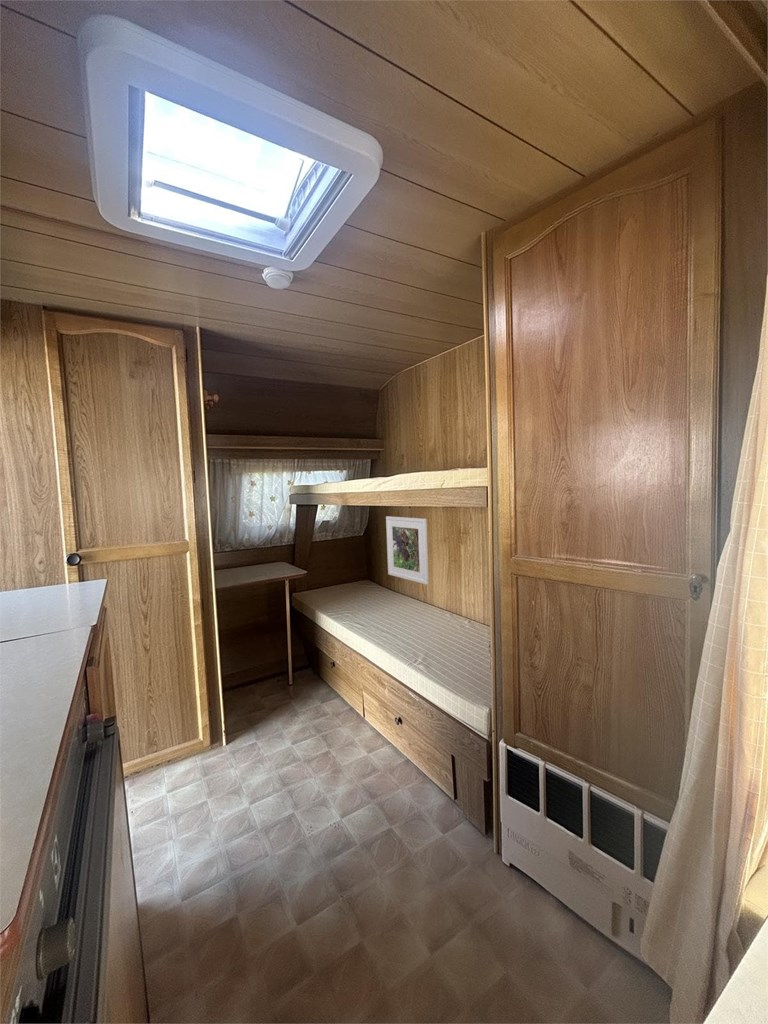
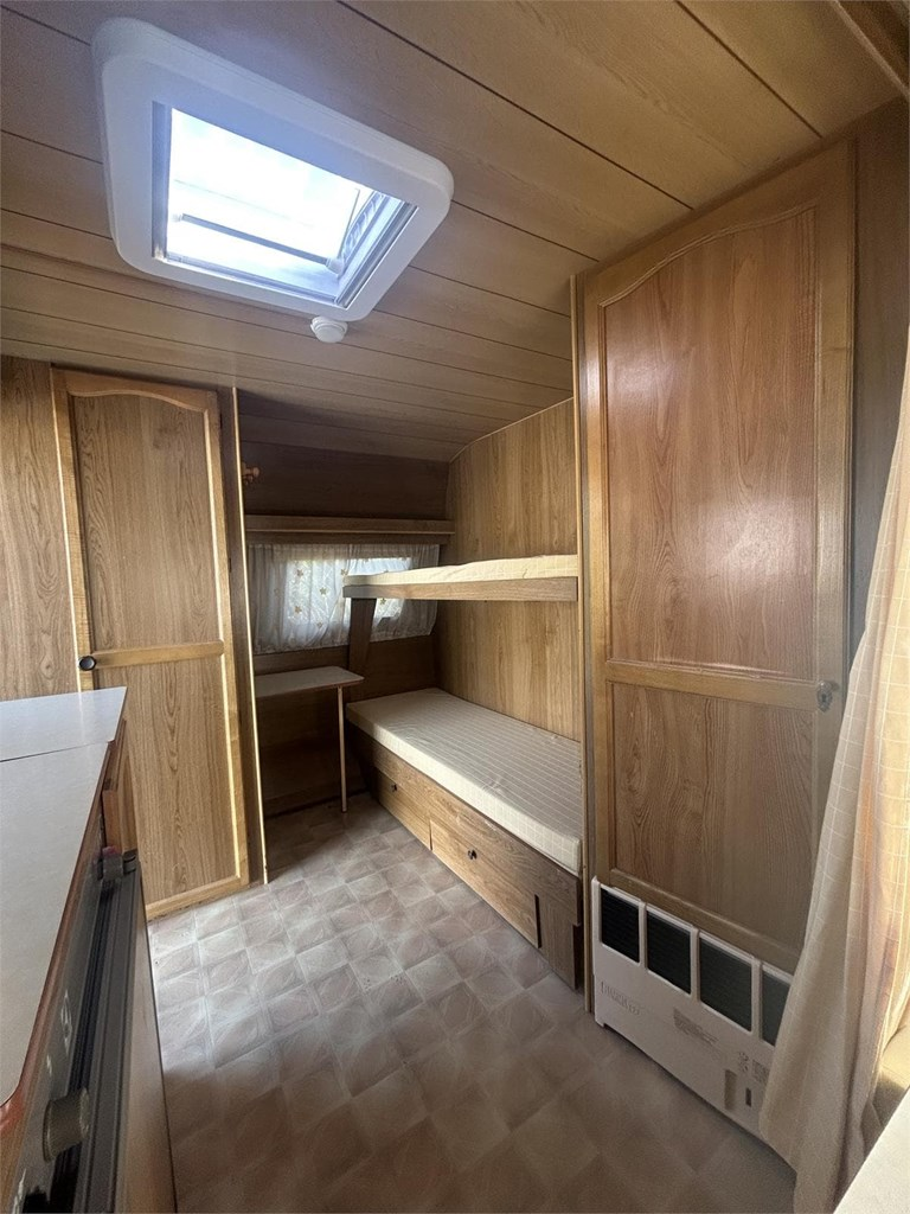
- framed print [385,515,430,585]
